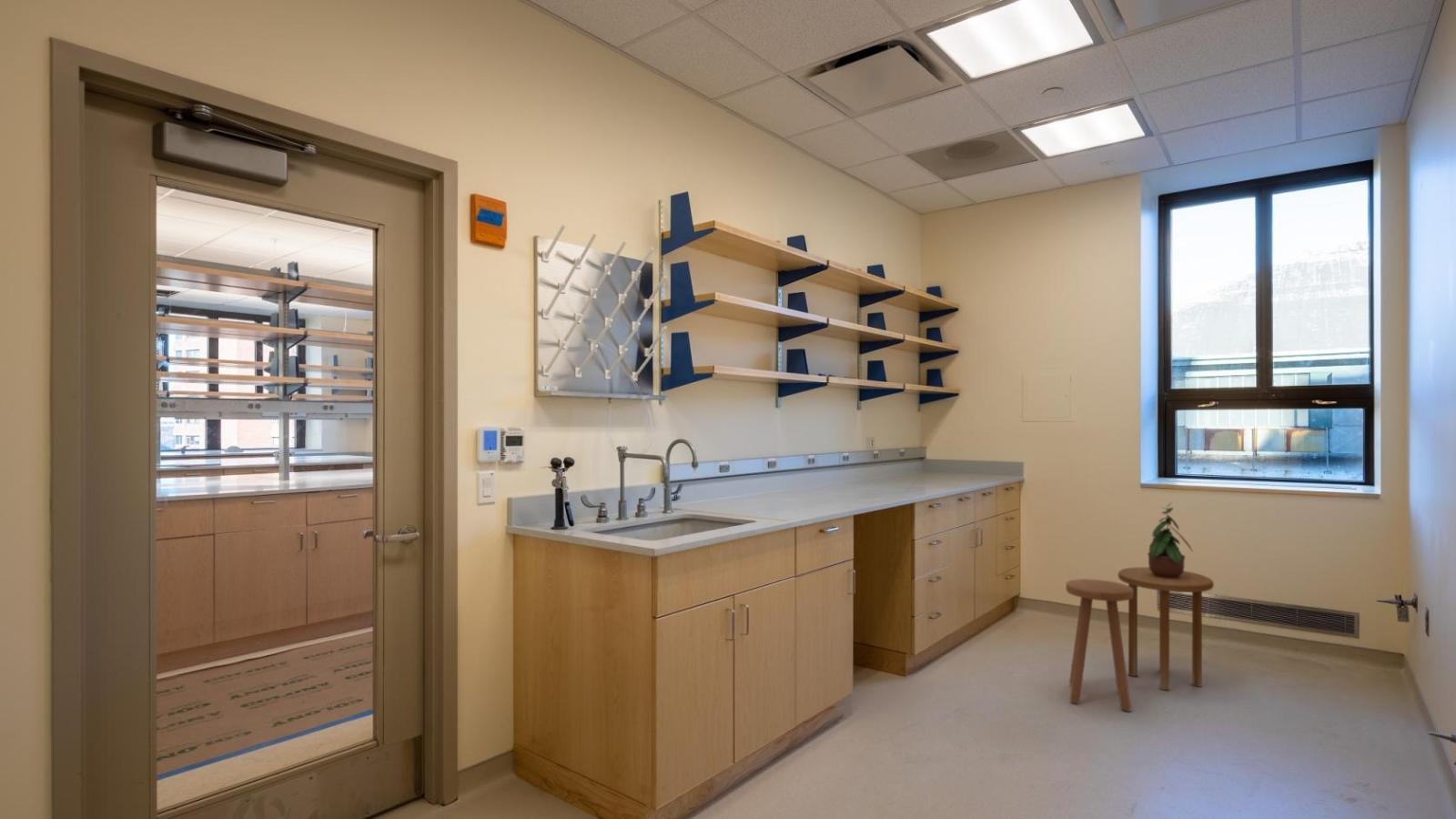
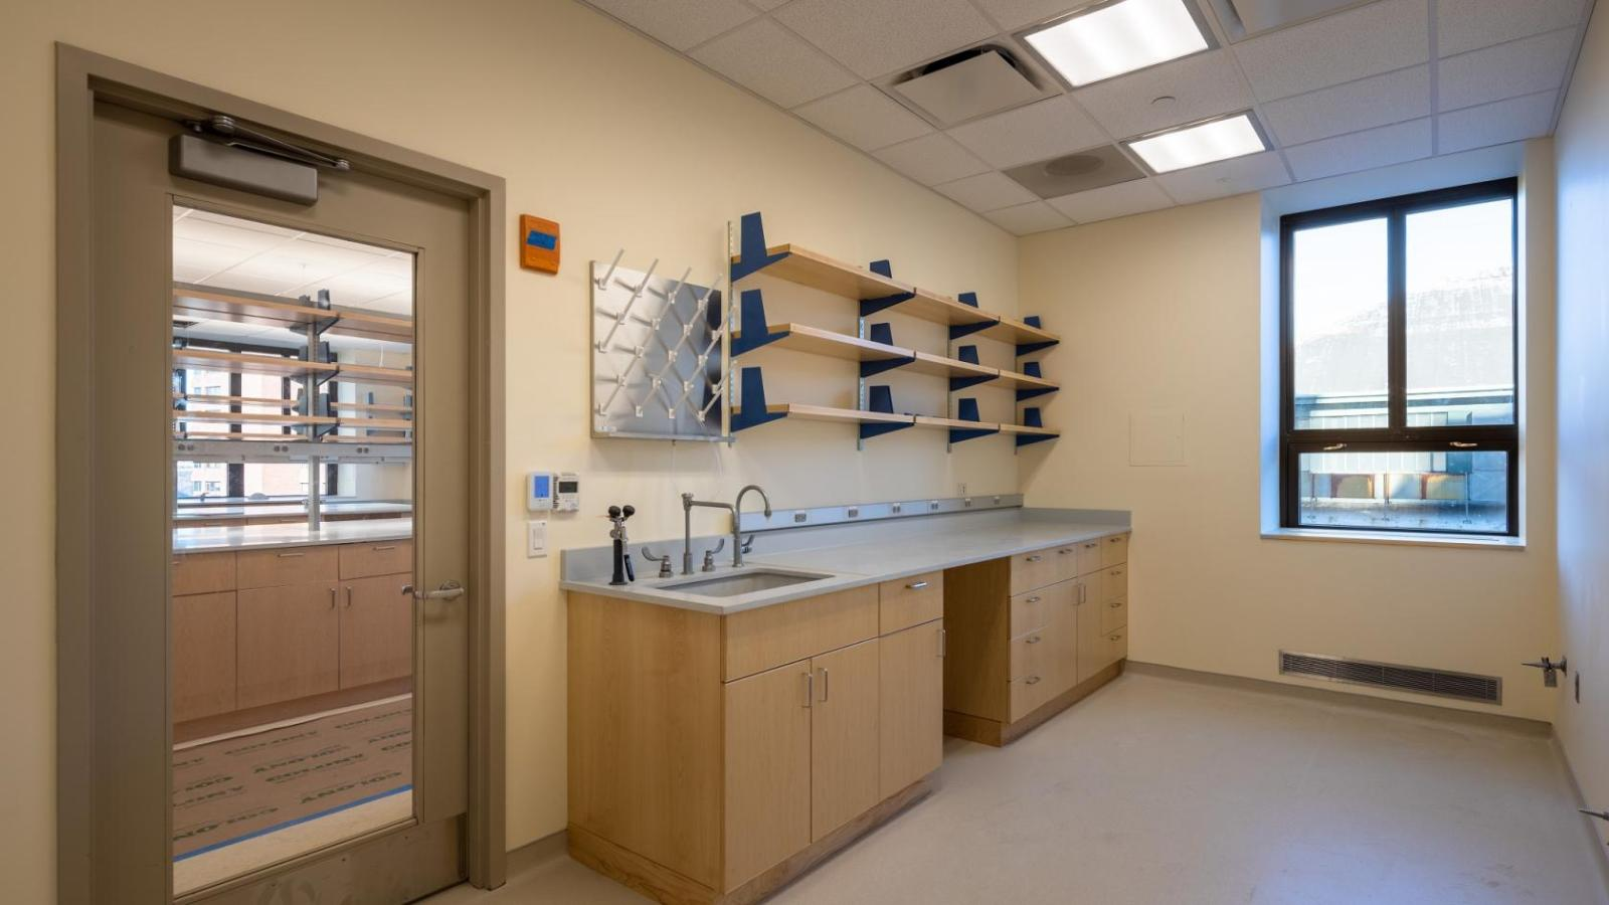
- side table [1117,566,1215,692]
- stool [1065,578,1133,713]
- potted plant [1147,502,1195,579]
